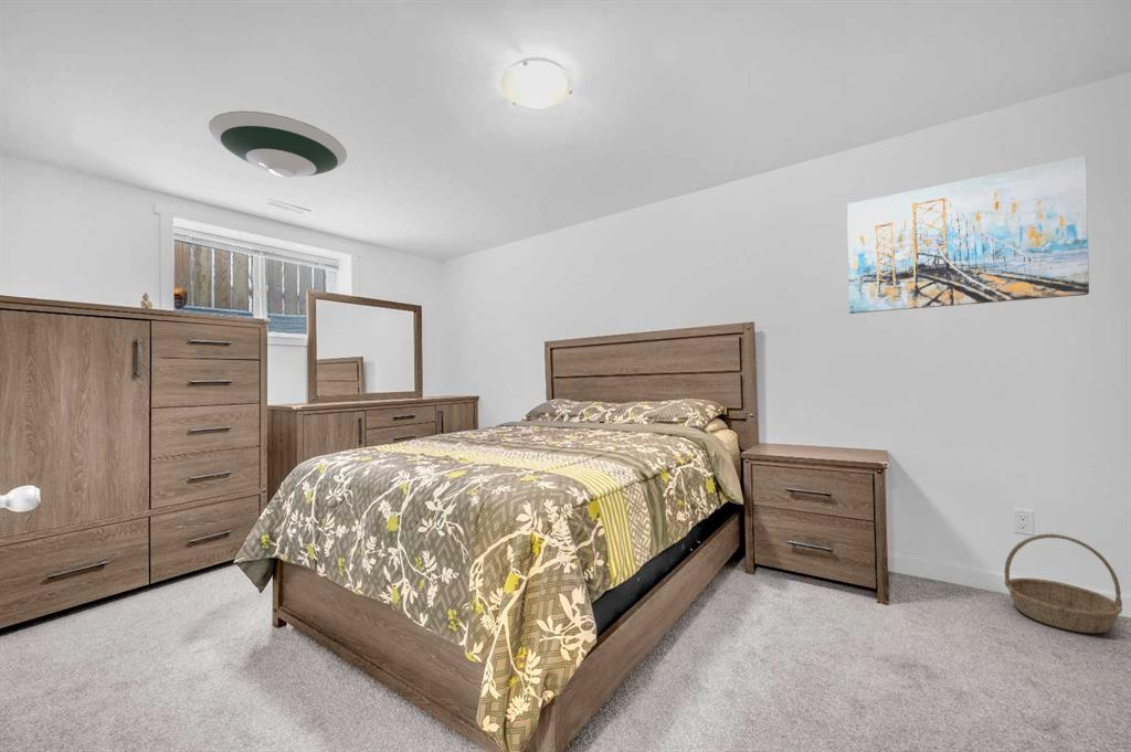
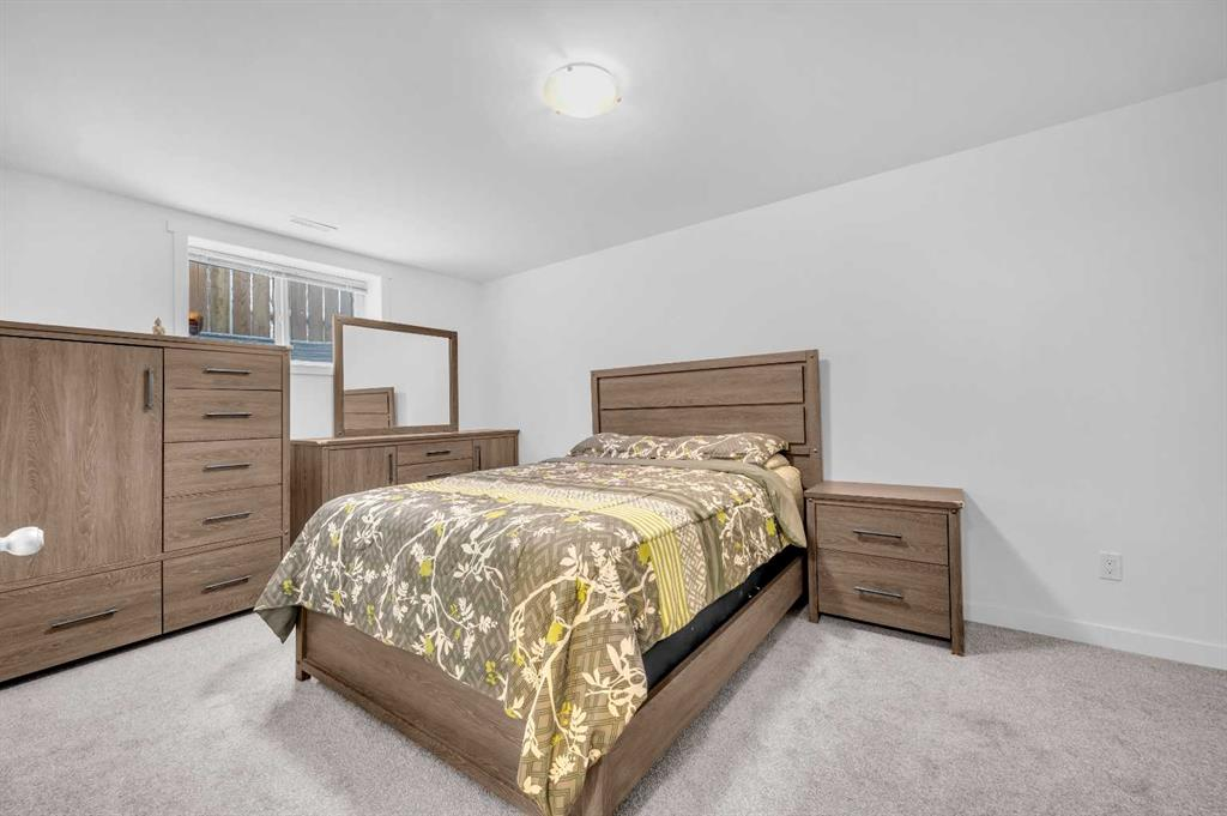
- basket [1003,533,1123,634]
- wall art [846,155,1090,315]
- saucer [208,110,348,178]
